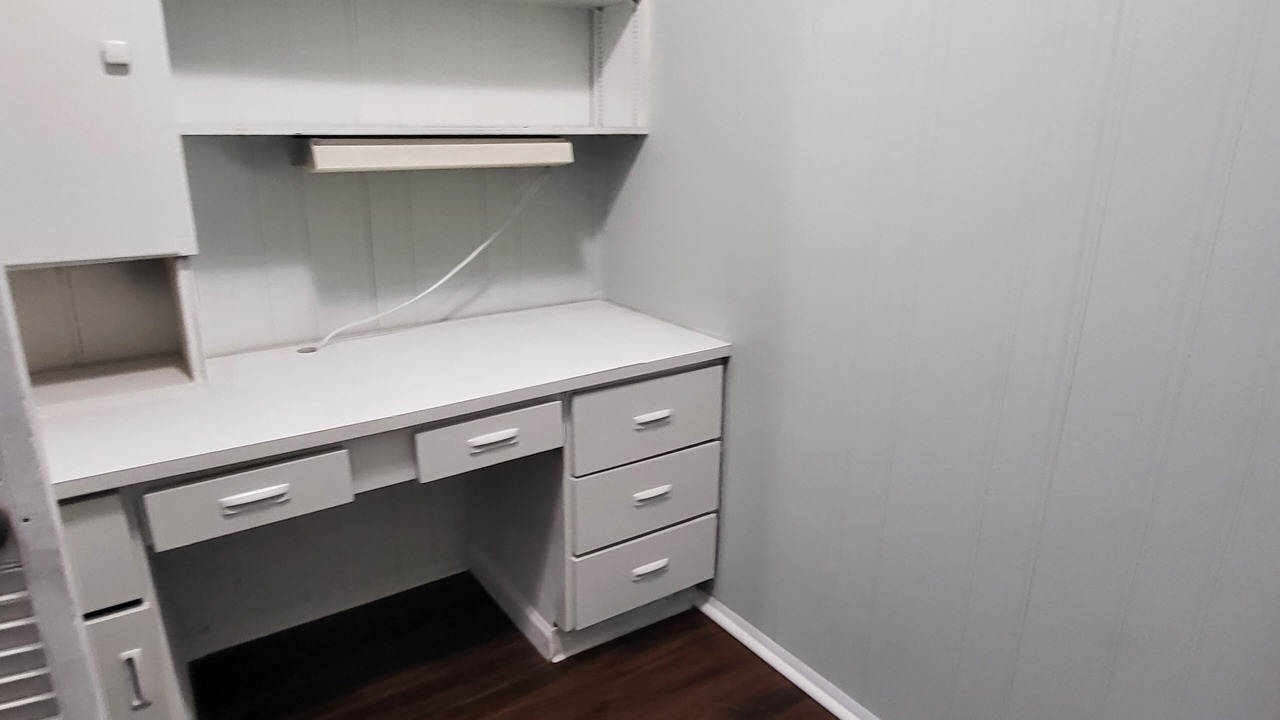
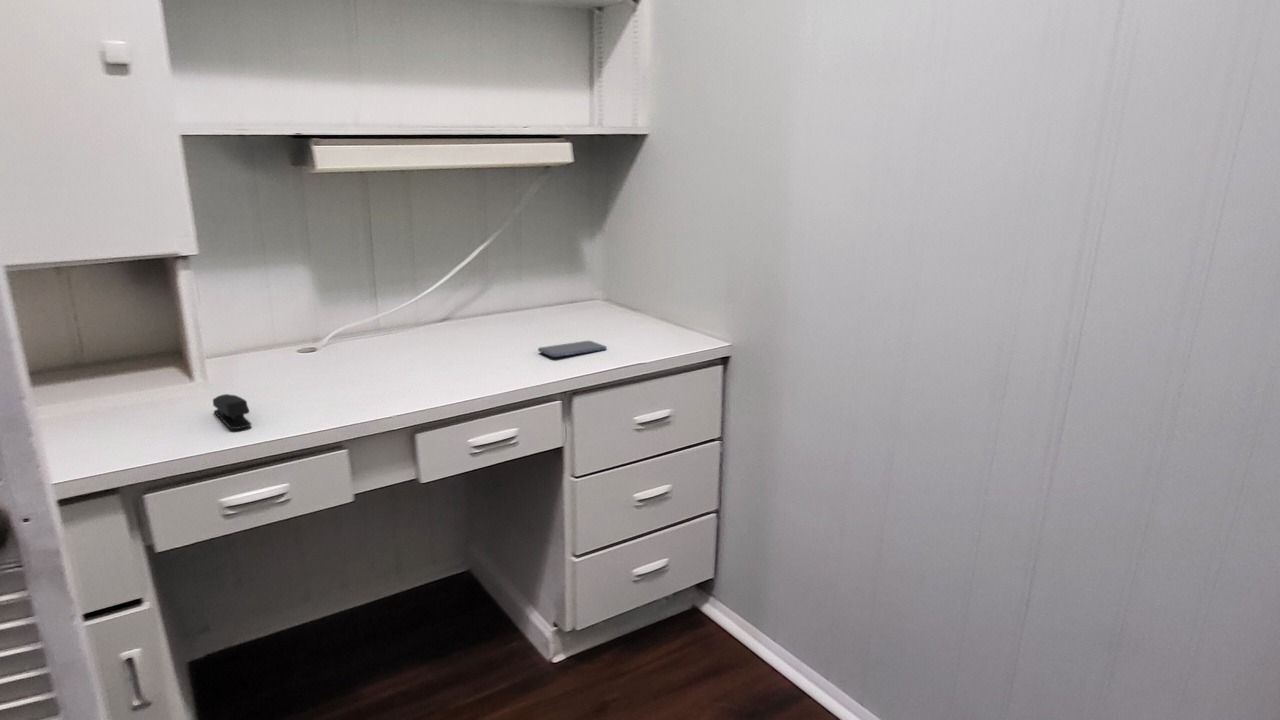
+ smartphone [537,340,608,358]
+ stapler [212,393,252,430]
